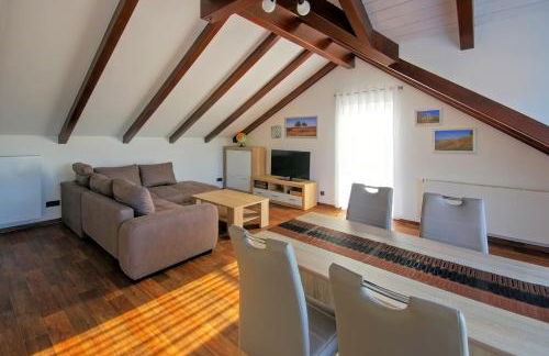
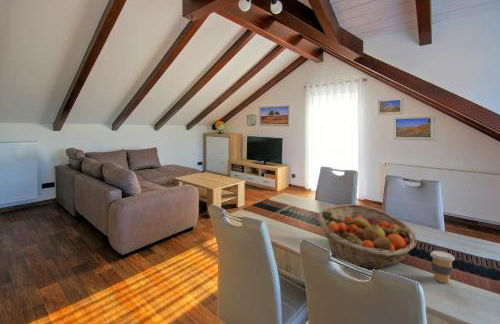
+ fruit basket [316,203,418,269]
+ coffee cup [429,250,456,284]
